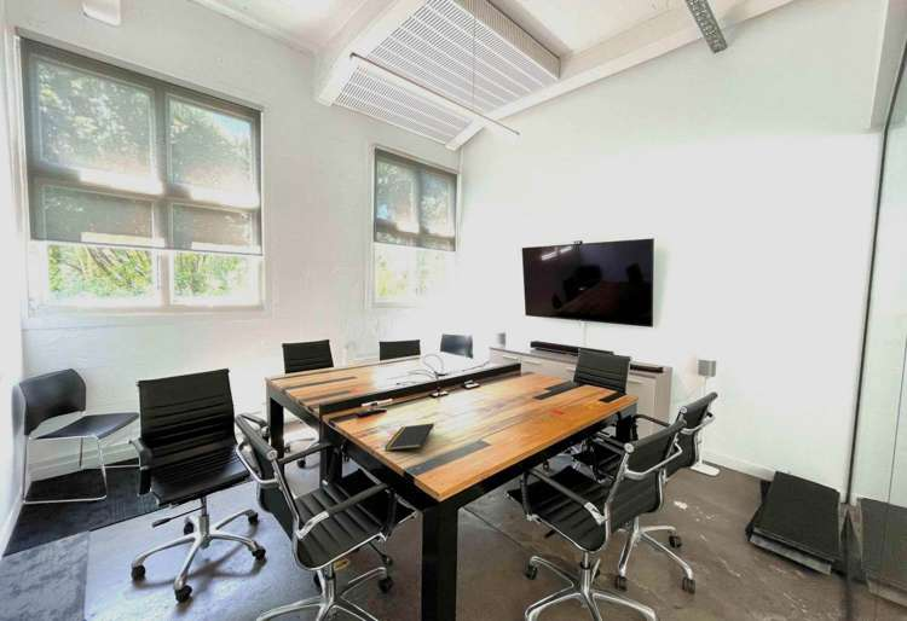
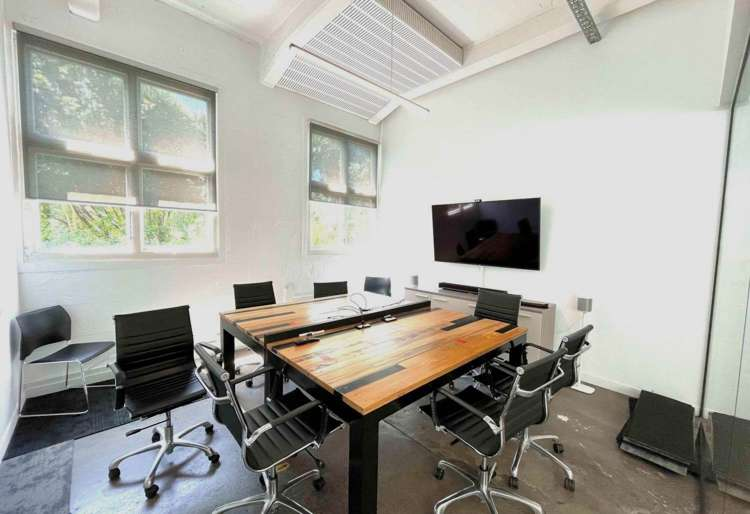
- notepad [383,423,435,452]
